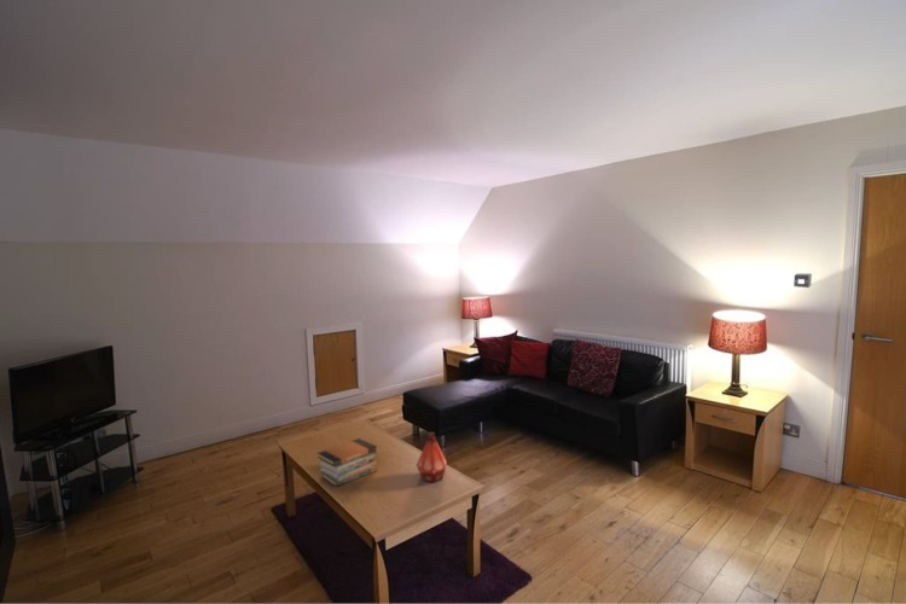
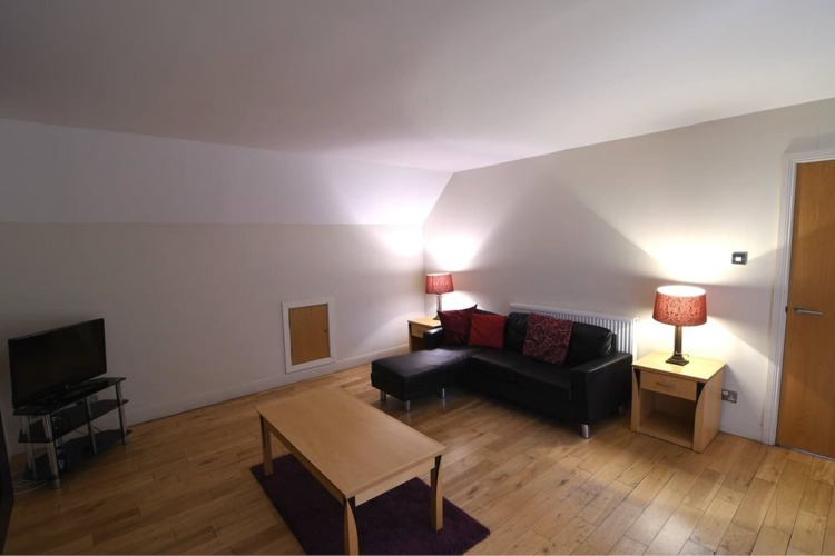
- bottle [416,431,448,483]
- book stack [316,437,378,488]
